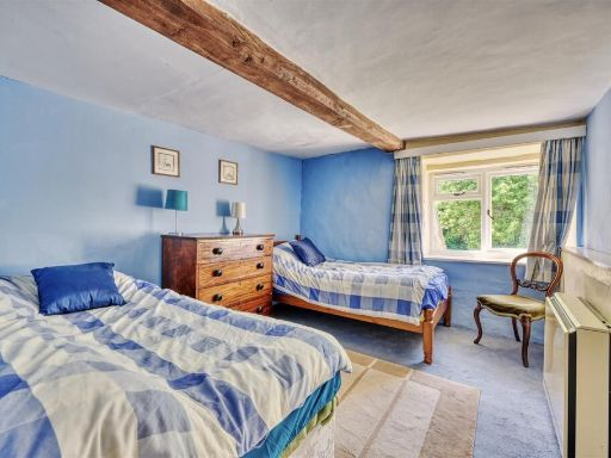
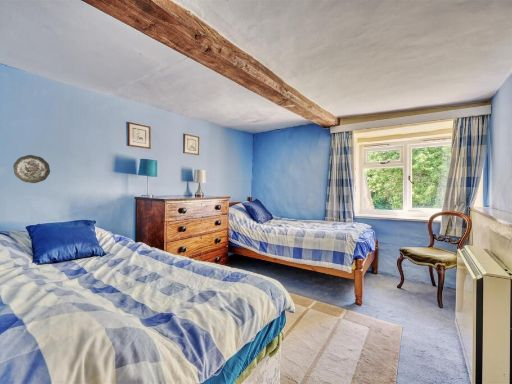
+ decorative plate [12,154,51,184]
